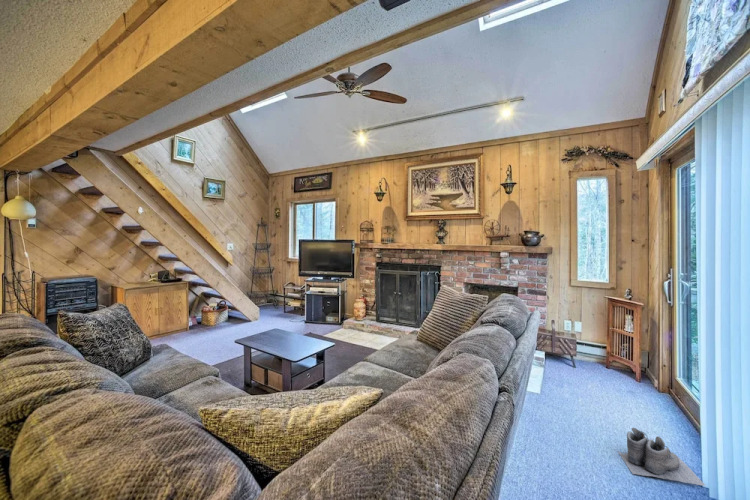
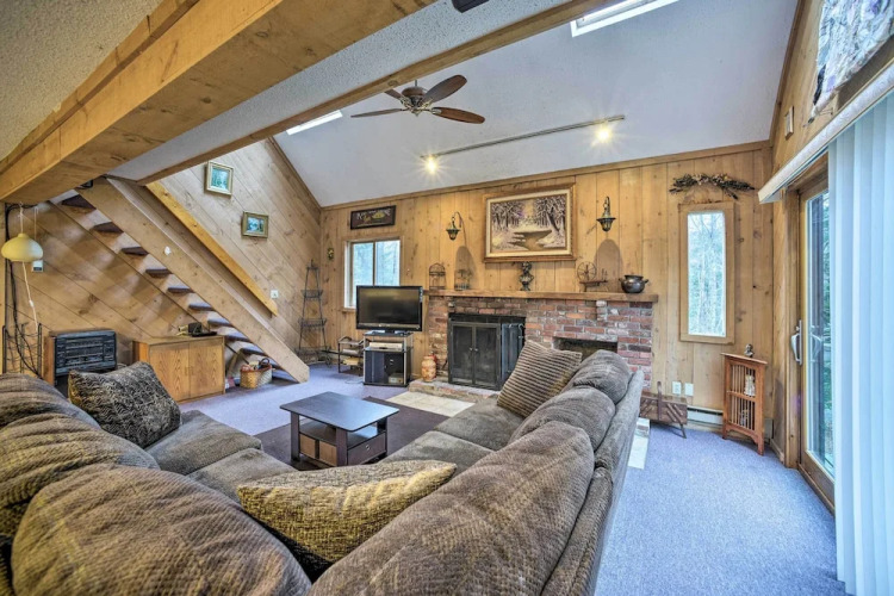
- boots [617,427,707,487]
